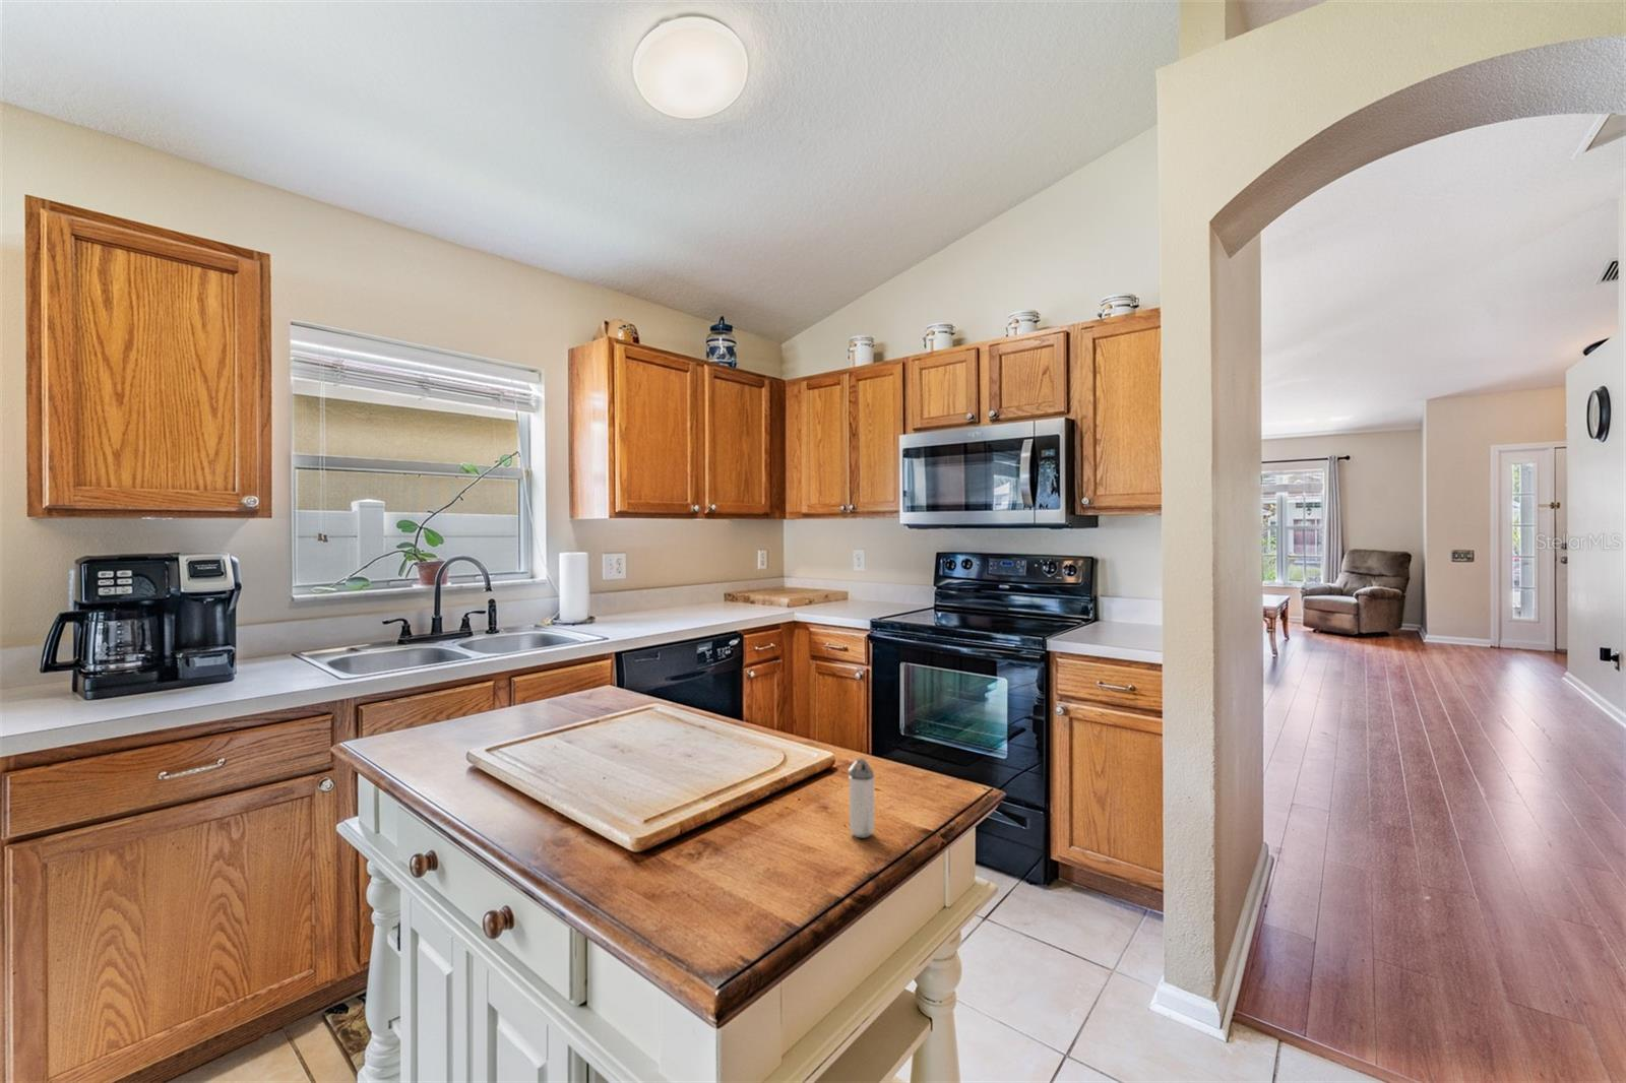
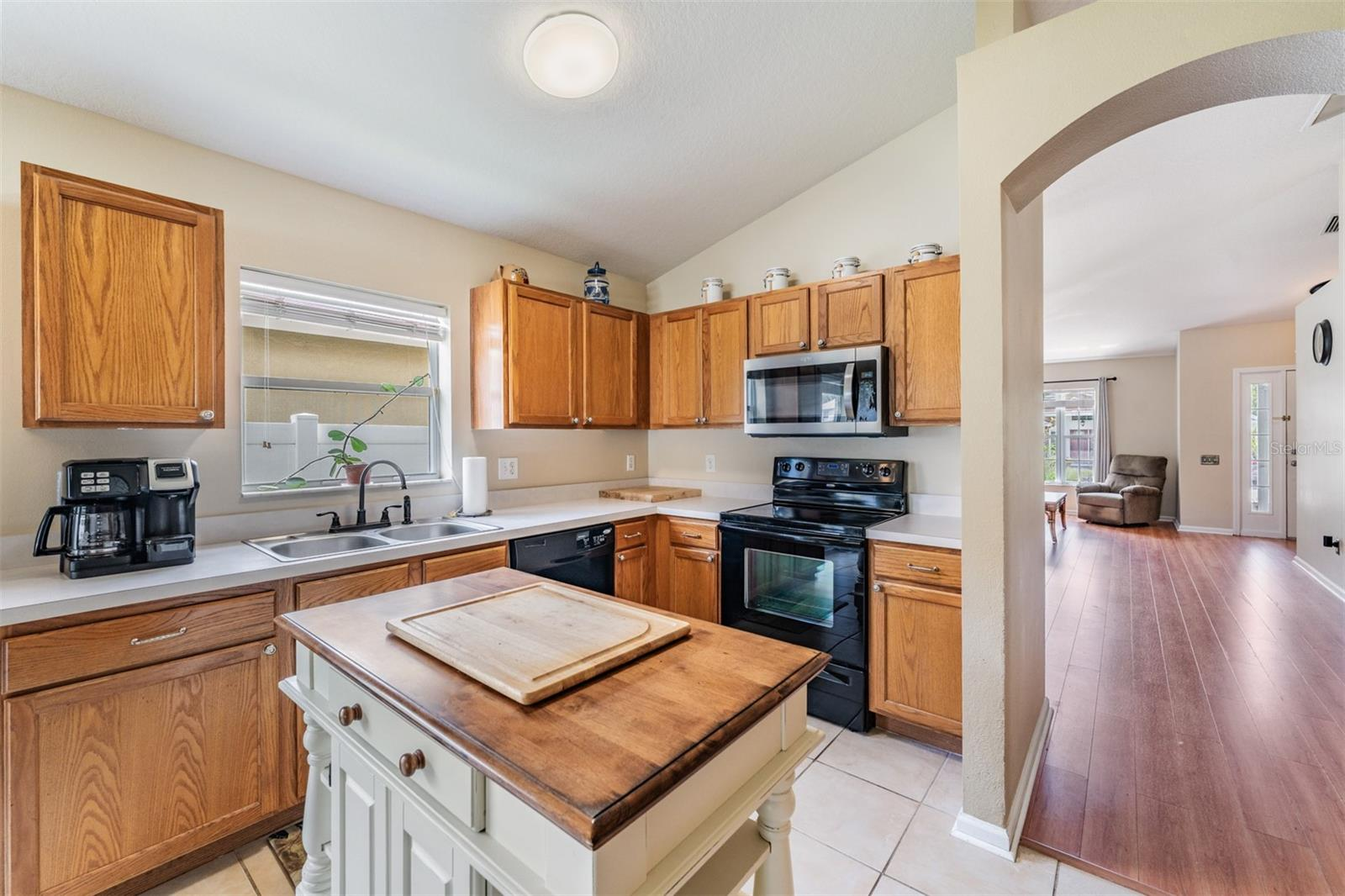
- shaker [846,757,876,839]
